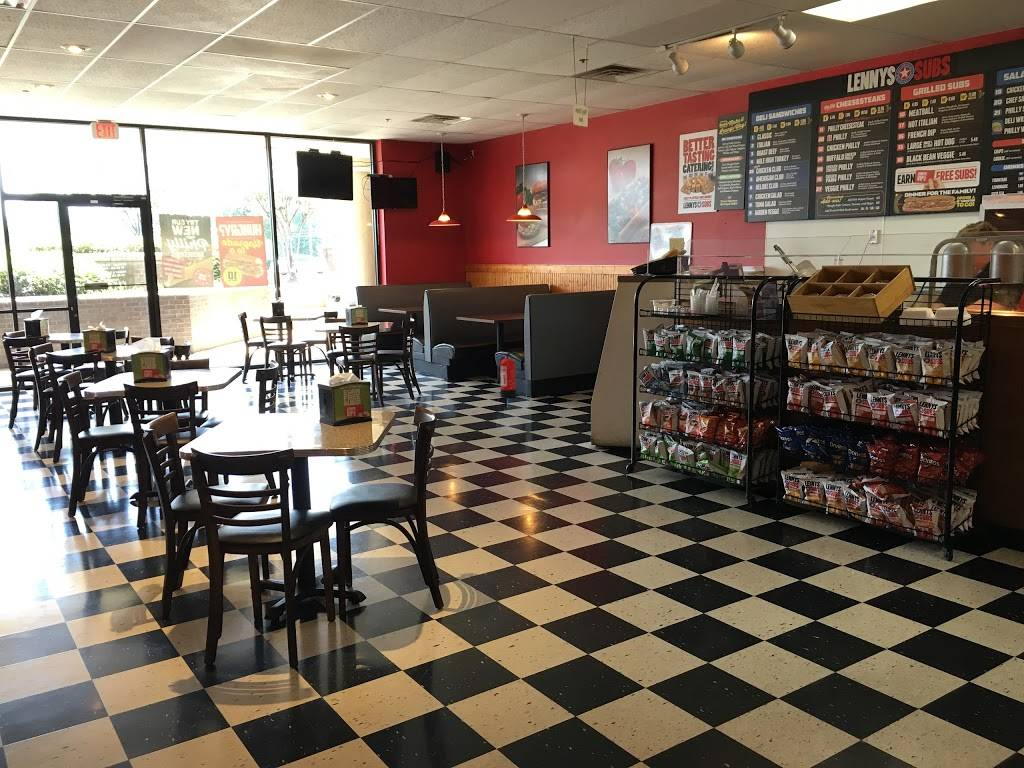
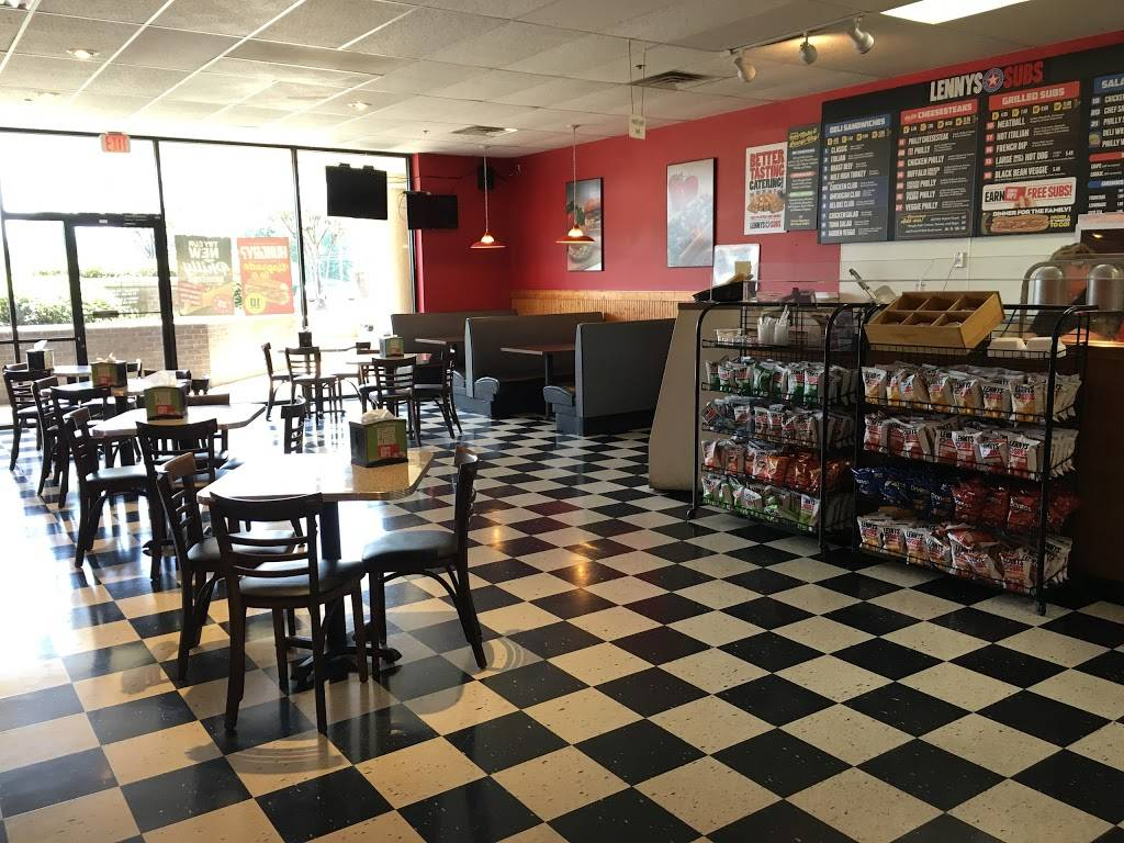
- fire extinguisher [499,351,517,398]
